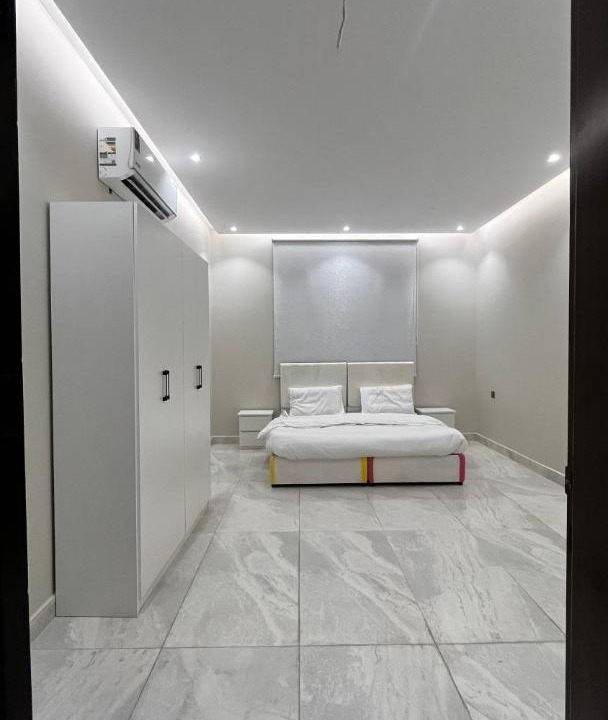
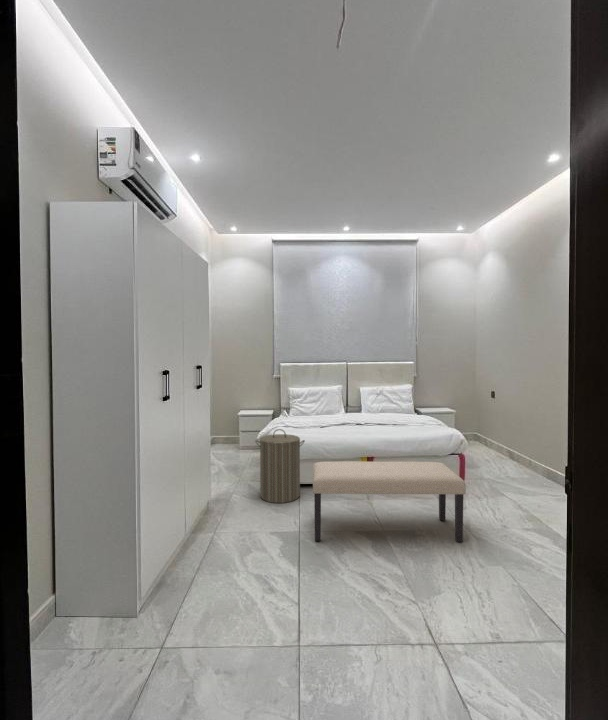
+ laundry hamper [254,428,306,504]
+ bench [312,460,467,543]
